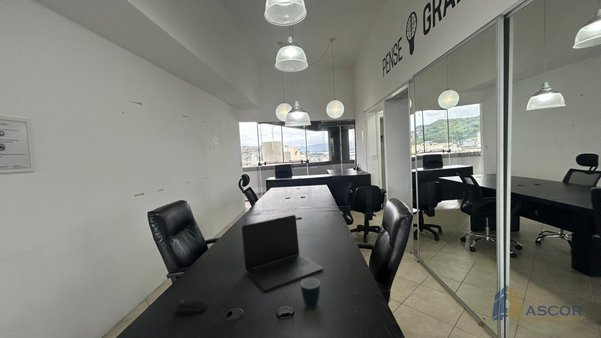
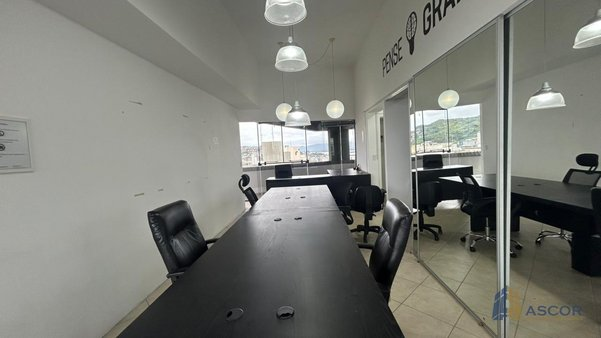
- laptop [241,214,324,292]
- mug [300,277,321,310]
- computer mouse [176,296,208,315]
